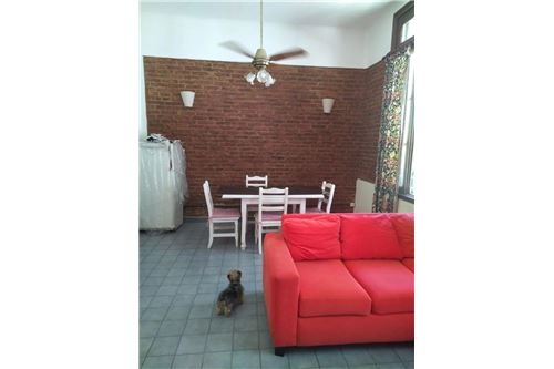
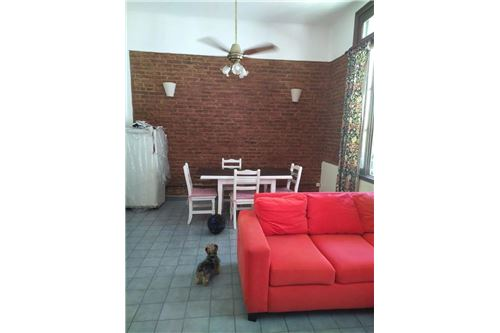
+ ball [206,213,227,234]
